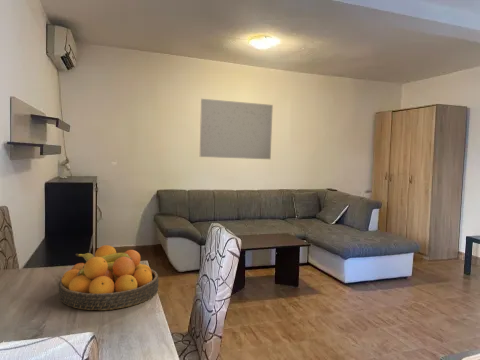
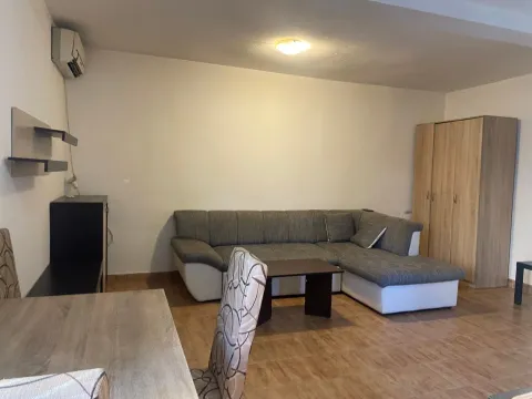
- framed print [199,98,274,160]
- fruit bowl [58,244,160,311]
